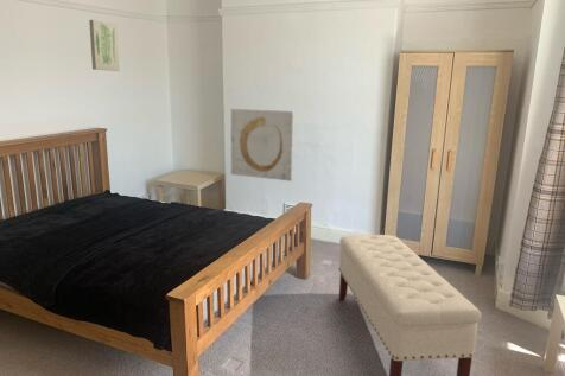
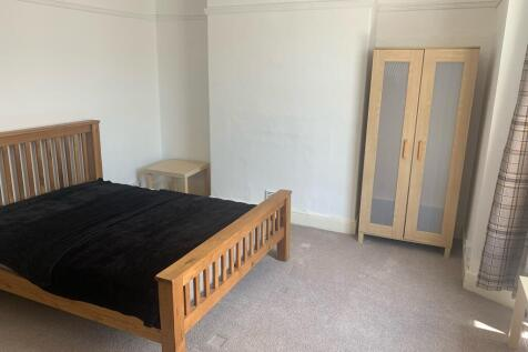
- bench [338,234,482,376]
- wall art [88,19,120,72]
- wall art [230,108,296,183]
